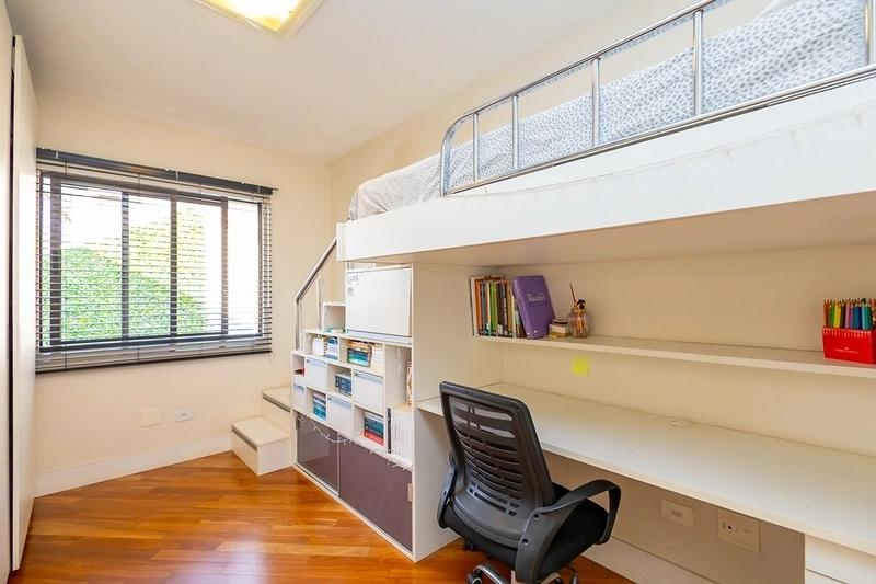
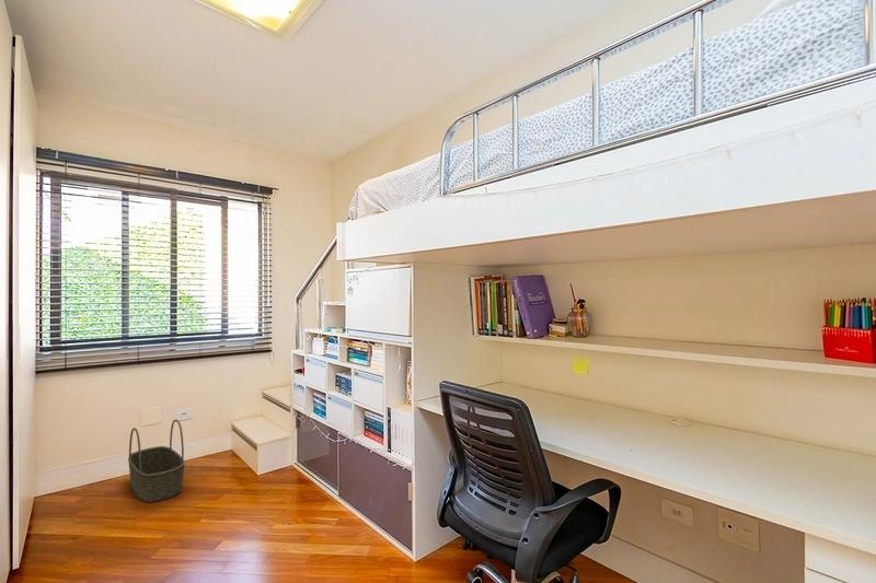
+ basket [127,418,185,503]
